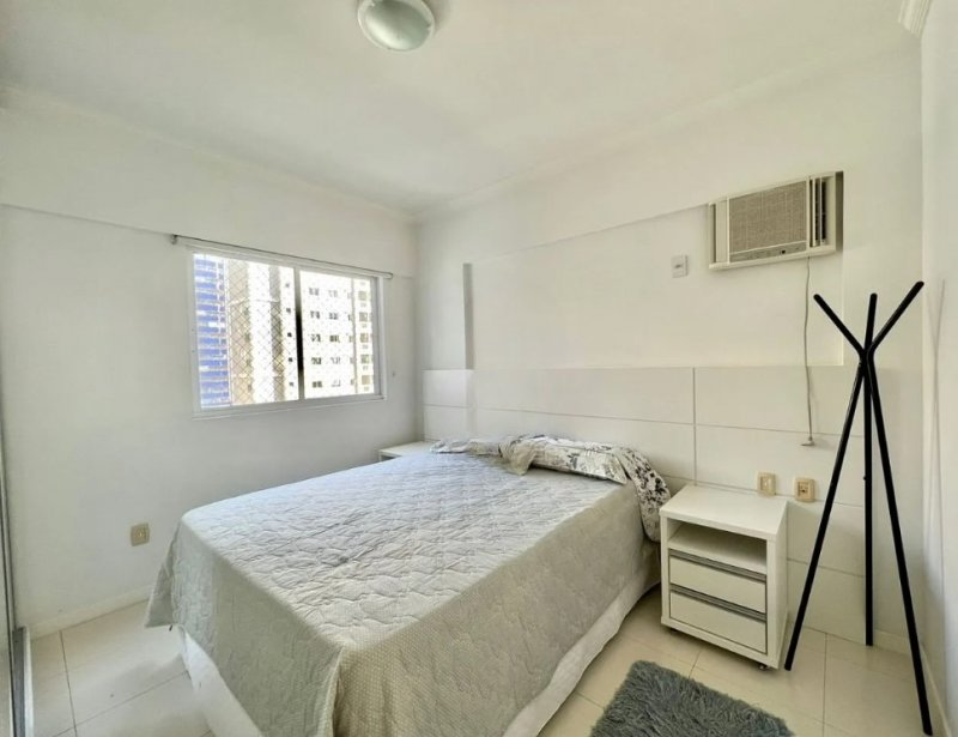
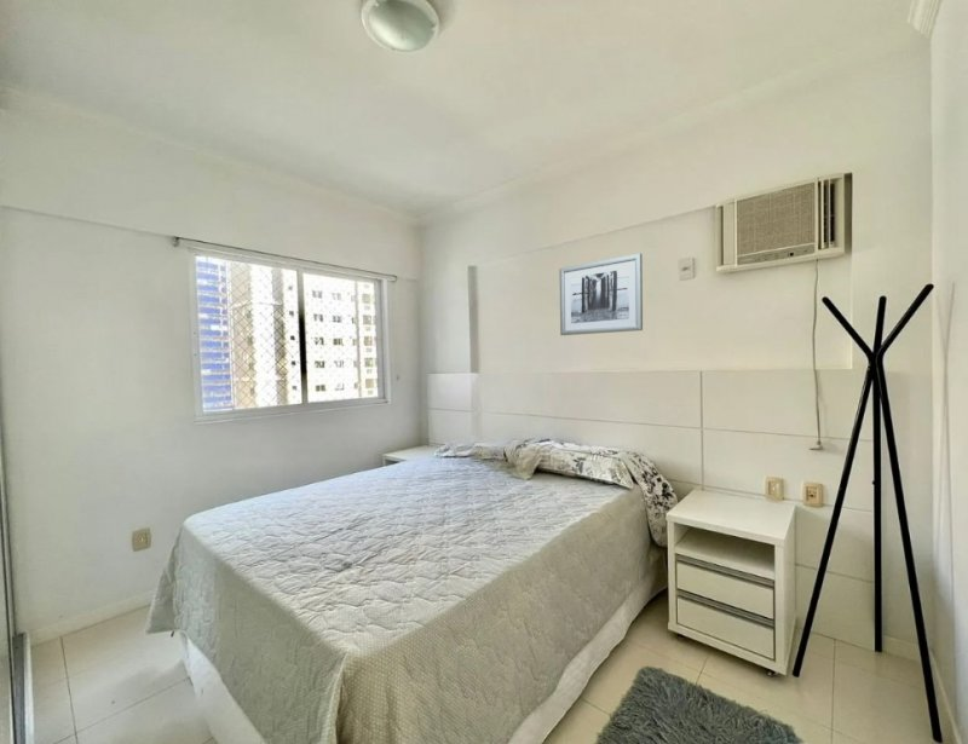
+ wall art [558,253,644,336]
